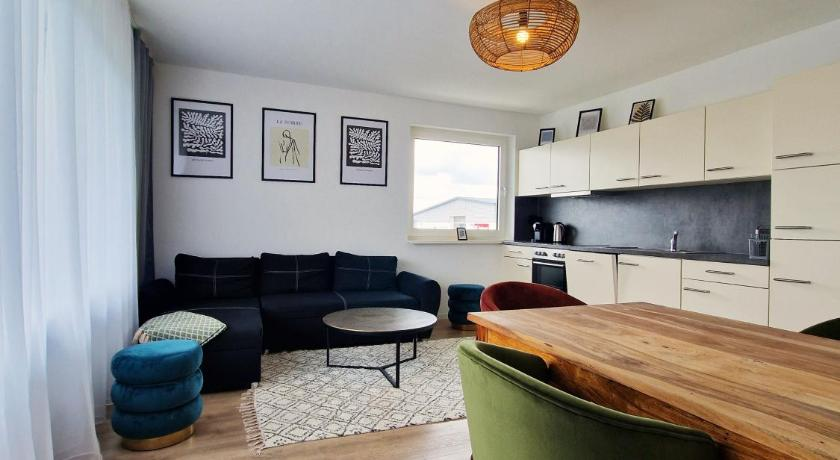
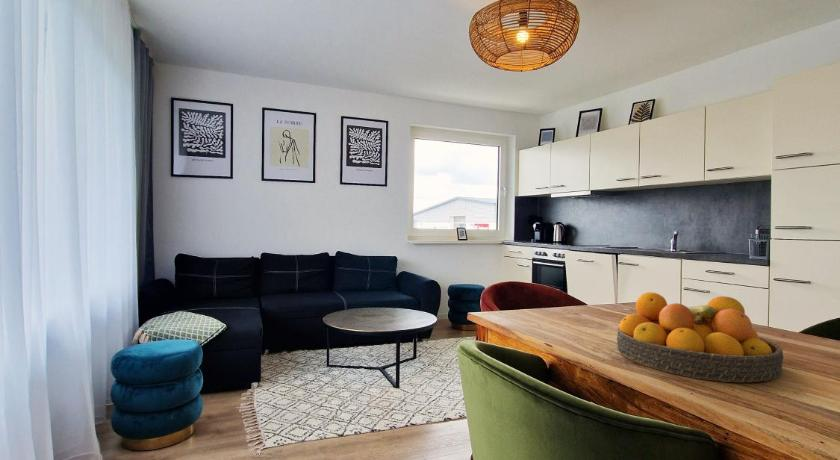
+ fruit bowl [616,291,784,383]
